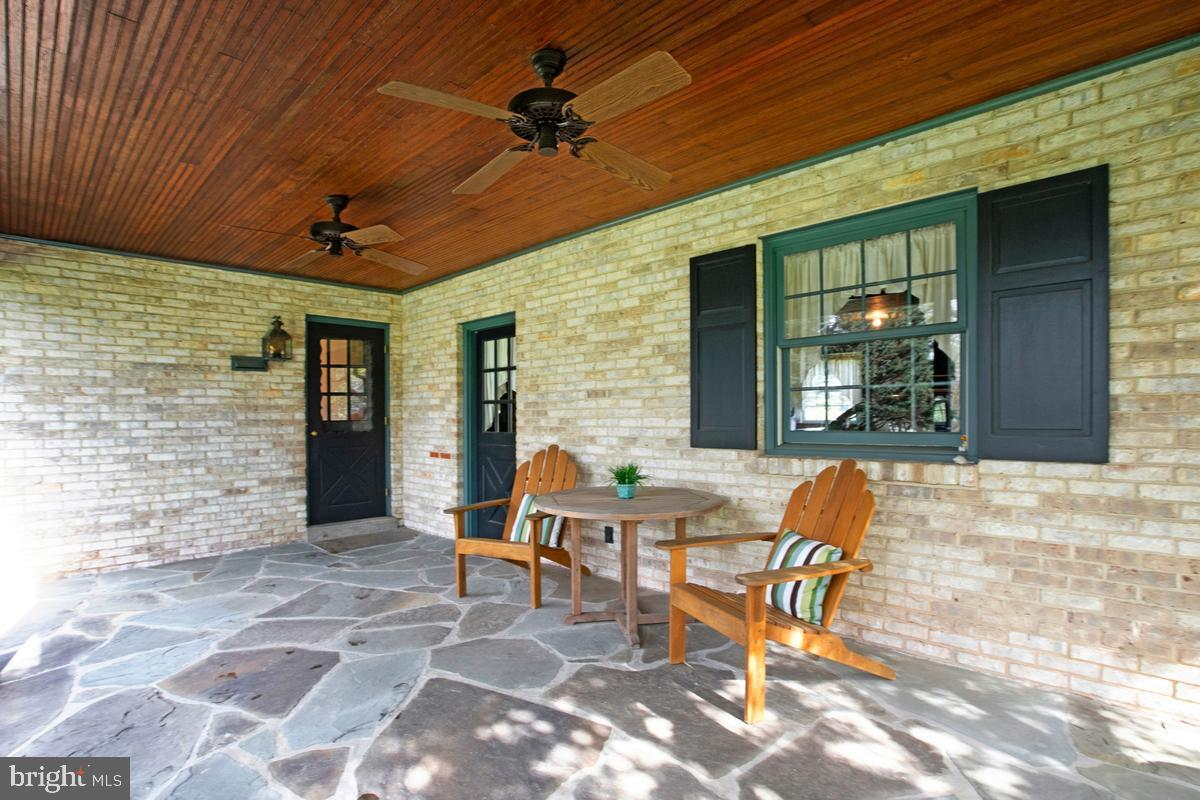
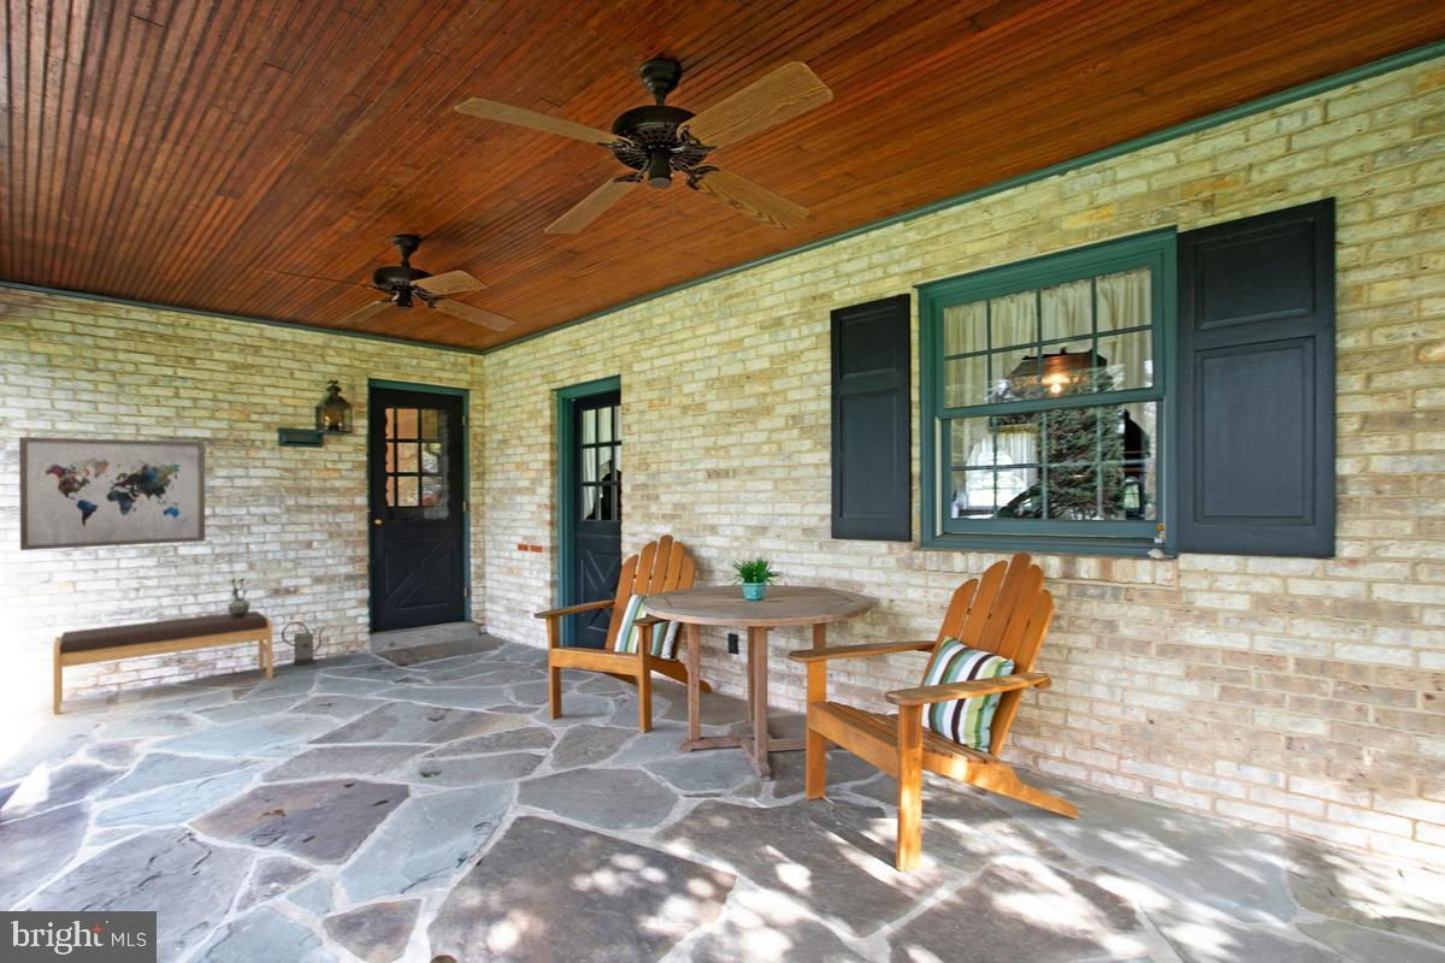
+ wall art [18,436,206,551]
+ bench [52,610,273,716]
+ watering can [281,621,326,667]
+ potted plant [228,577,250,618]
